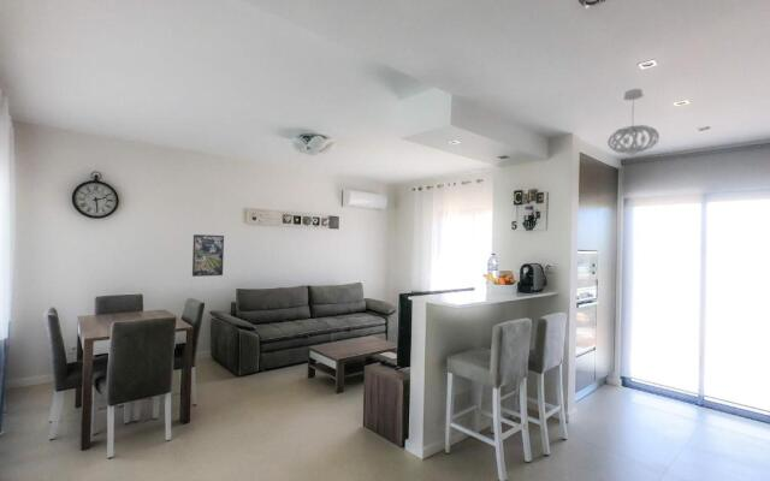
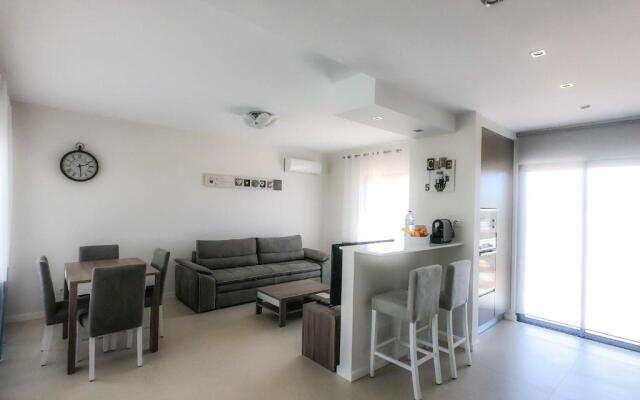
- pendant light [606,88,661,156]
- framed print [191,233,225,278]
